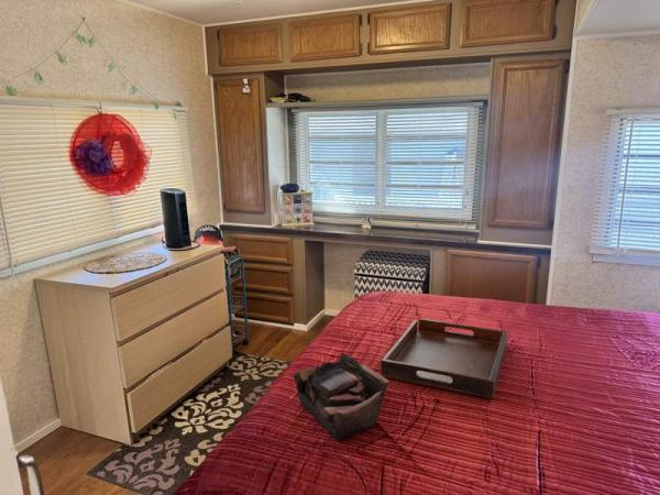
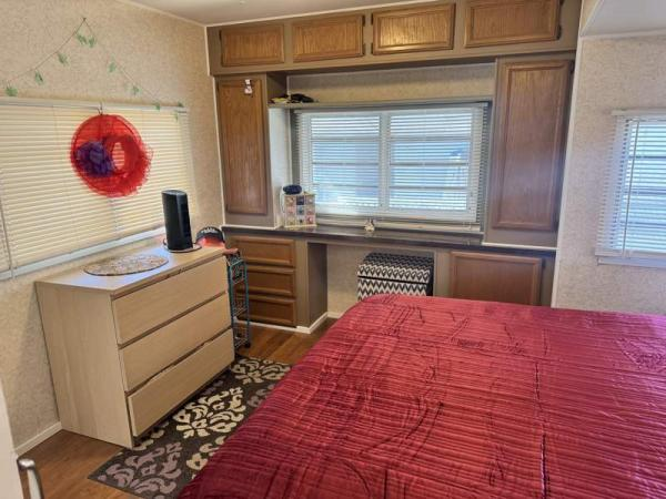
- serving tray [380,318,508,400]
- tote bag [293,352,389,441]
